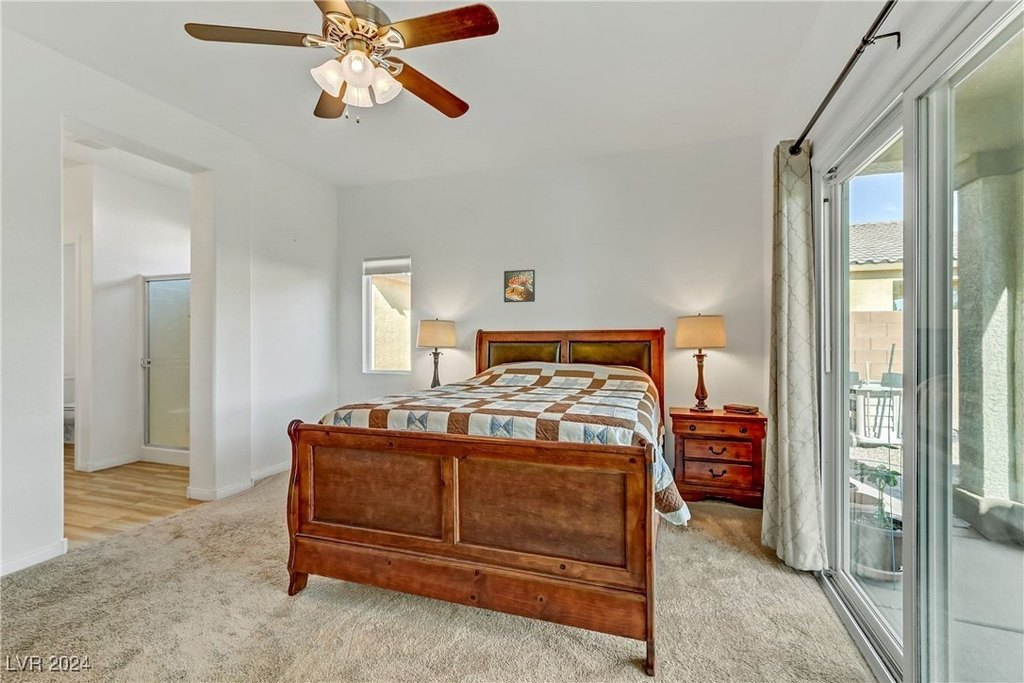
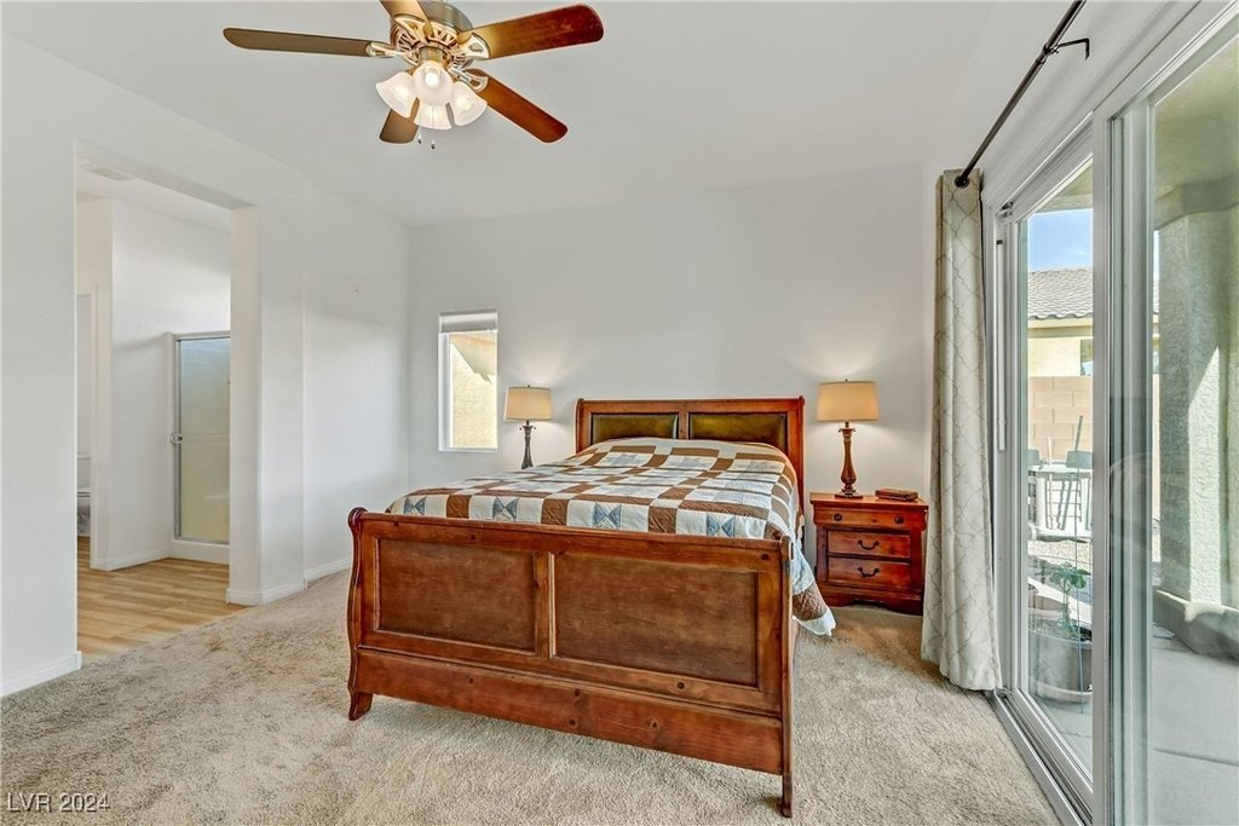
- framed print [503,269,536,303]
